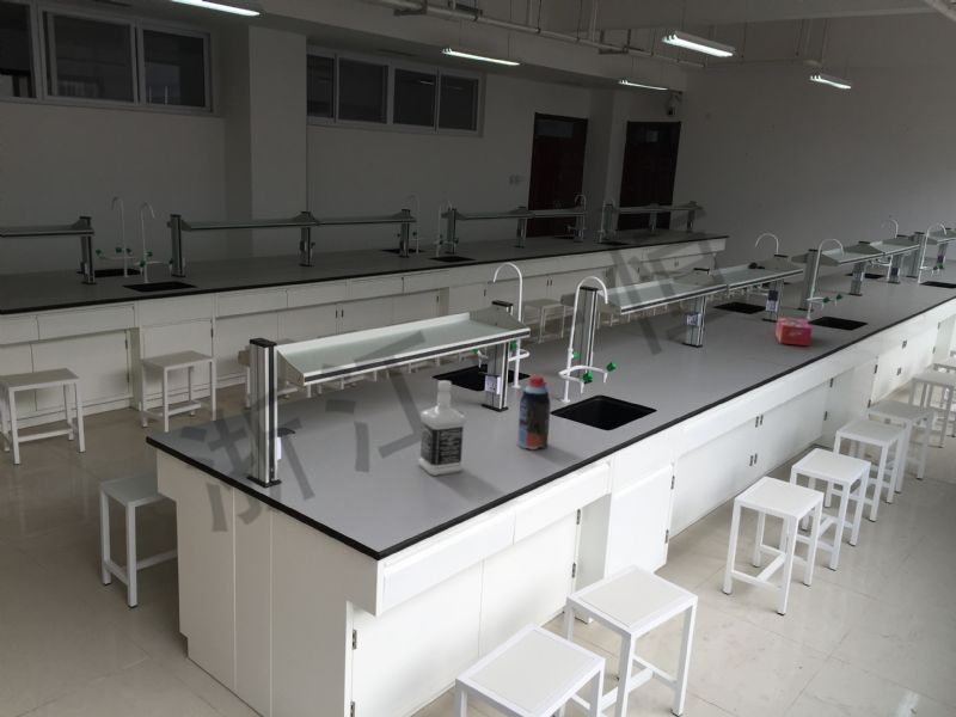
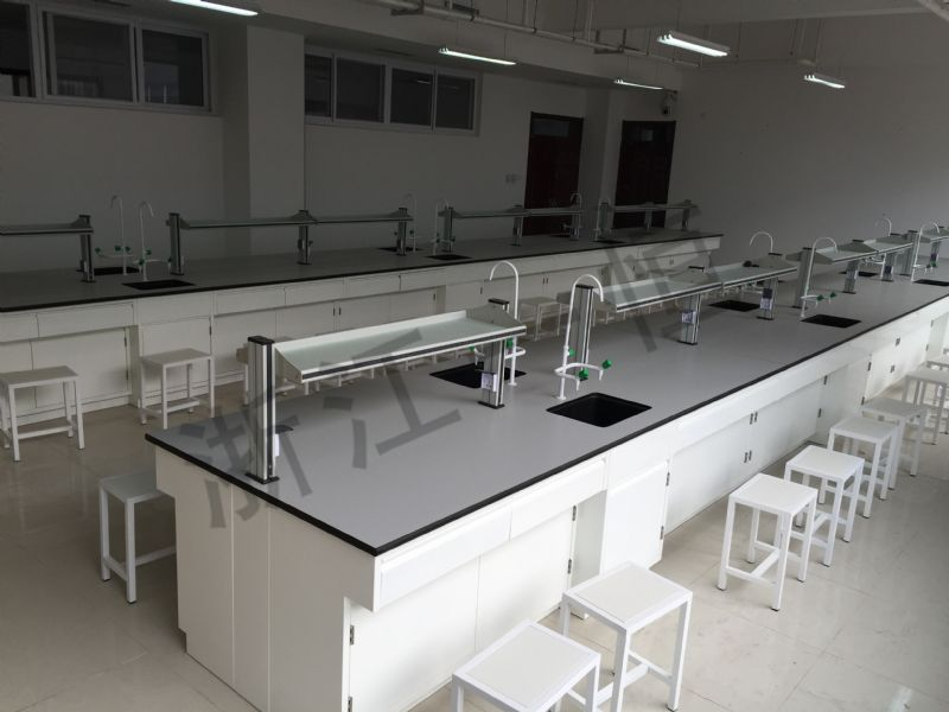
- bottle [516,374,551,451]
- tissue box [774,317,813,347]
- bottle [417,379,466,477]
